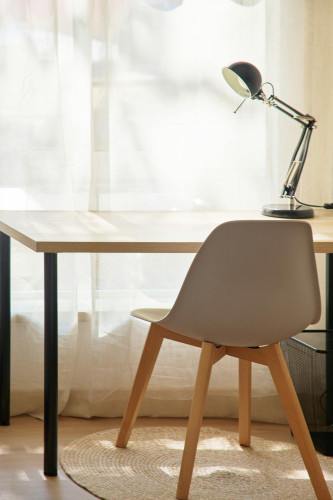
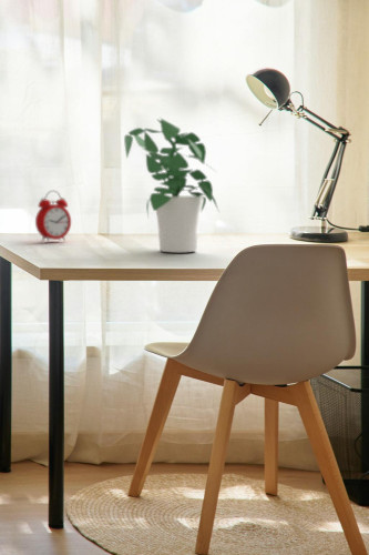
+ alarm clock [34,189,72,243]
+ potted plant [123,117,221,254]
